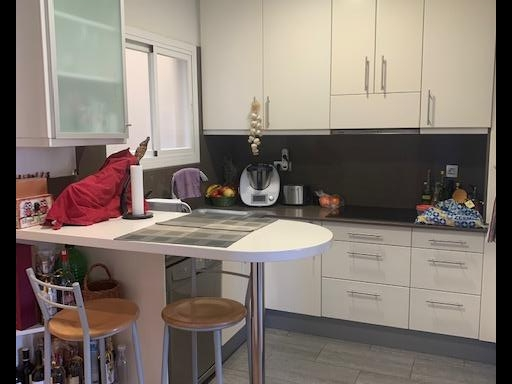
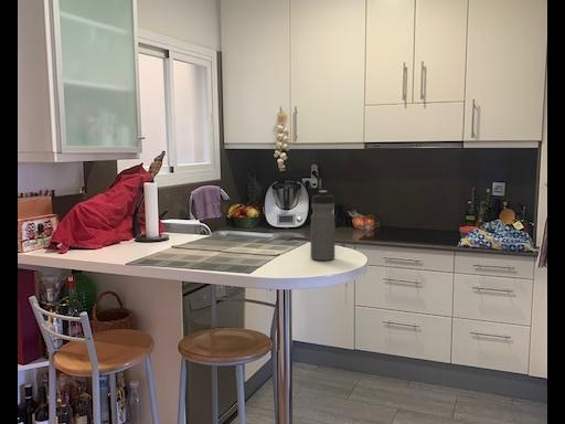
+ water bottle [310,190,337,262]
